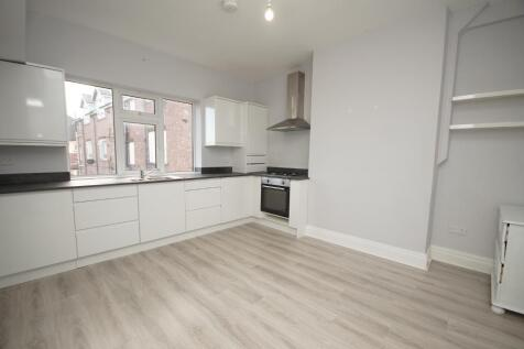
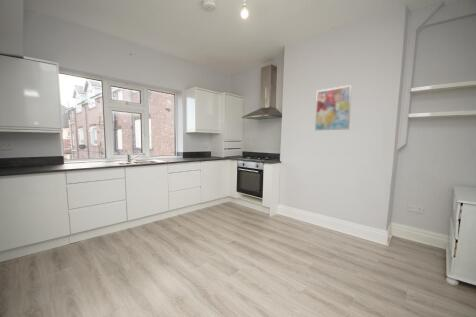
+ wall art [314,84,353,131]
